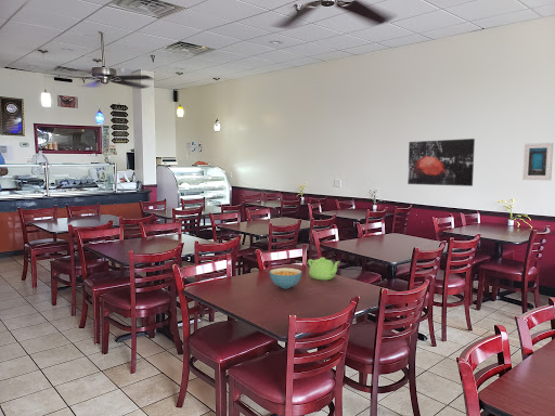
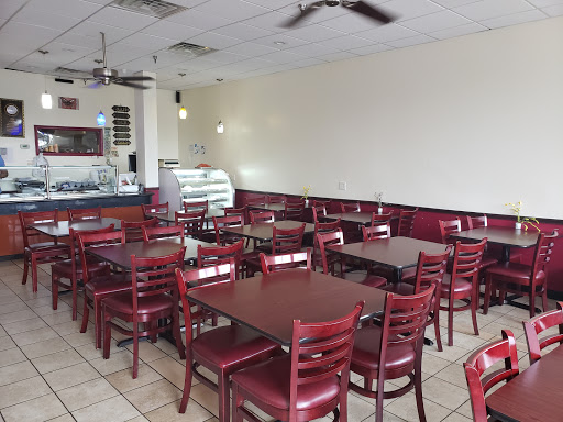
- wall art [406,138,476,187]
- teapot [307,257,341,281]
- cereal bowl [269,266,302,289]
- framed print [521,142,554,181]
